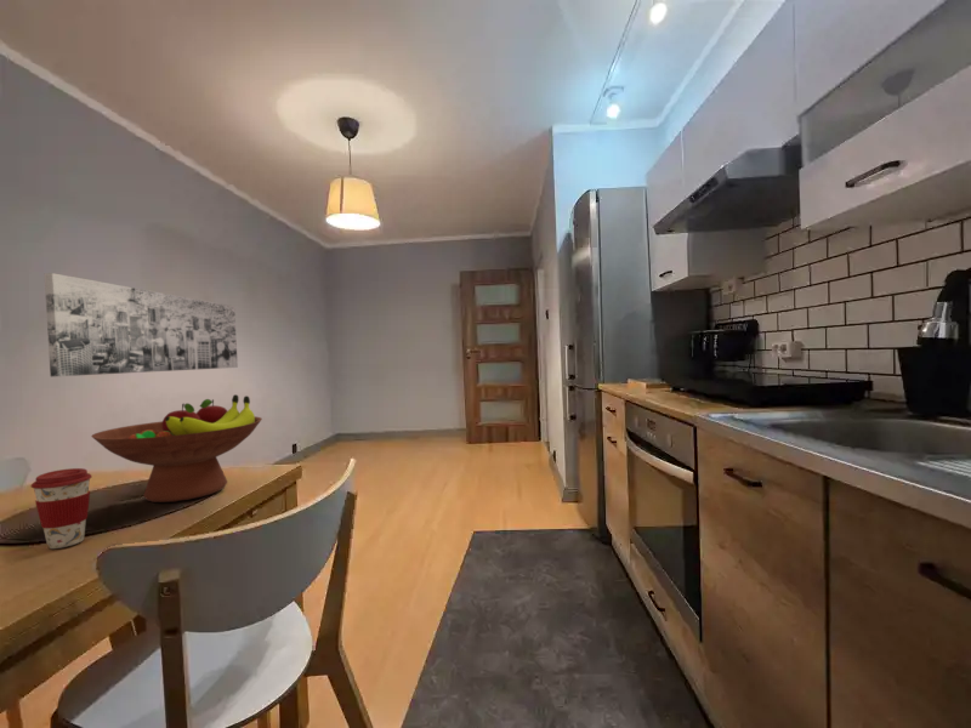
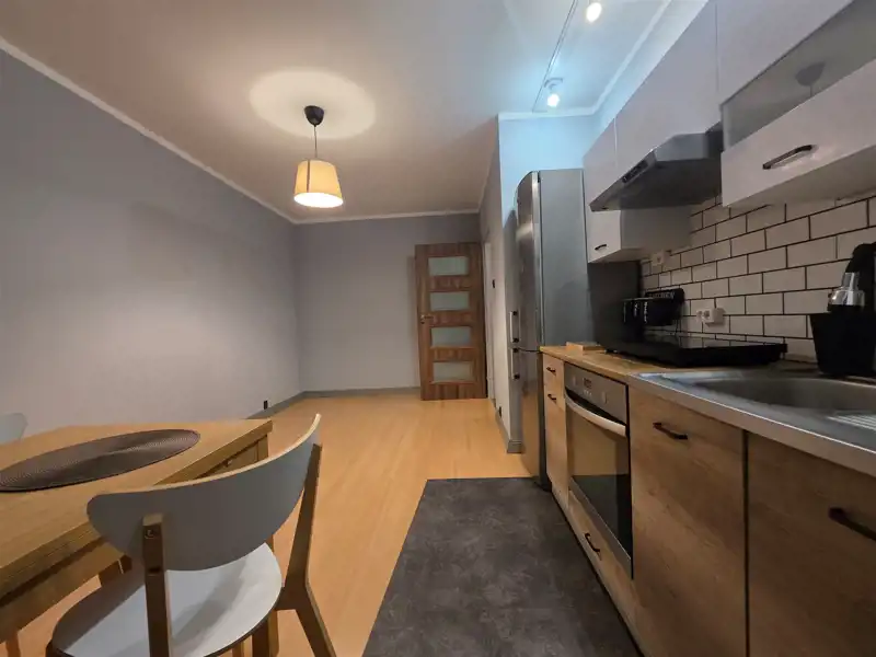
- fruit bowl [90,393,263,504]
- wall art [44,272,239,377]
- coffee cup [30,467,93,550]
